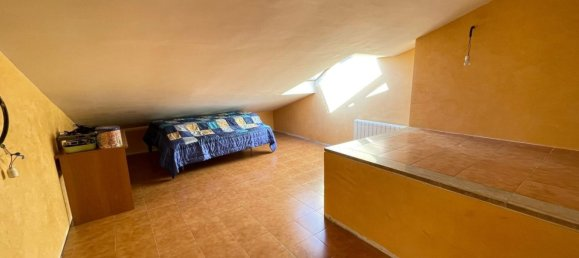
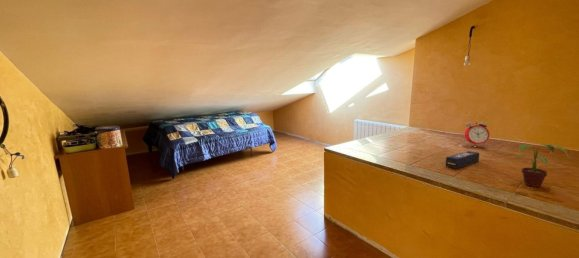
+ potted plant [511,143,569,188]
+ tissue box [445,150,480,170]
+ alarm clock [463,121,490,148]
